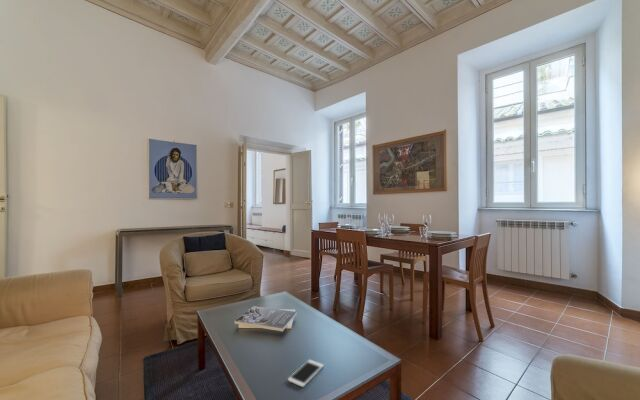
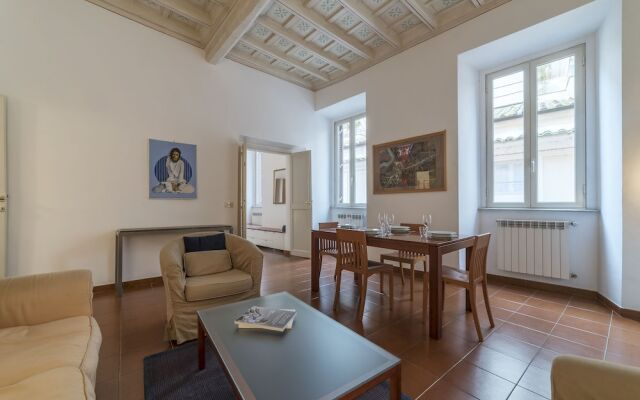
- cell phone [287,359,325,388]
